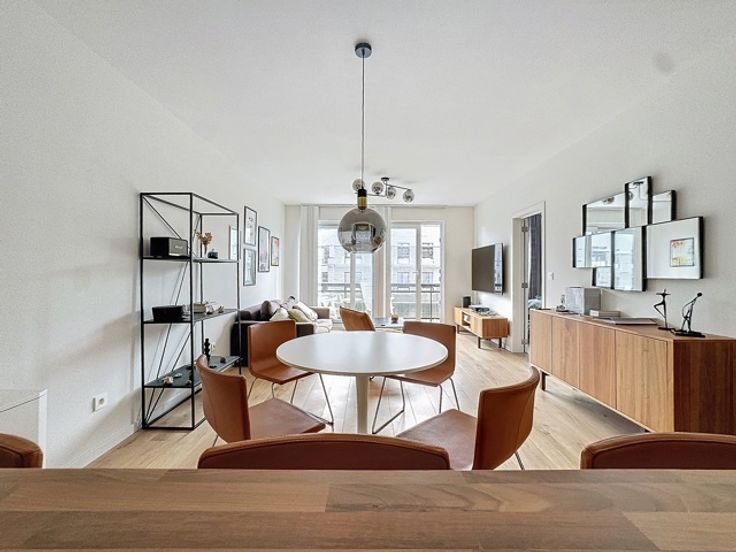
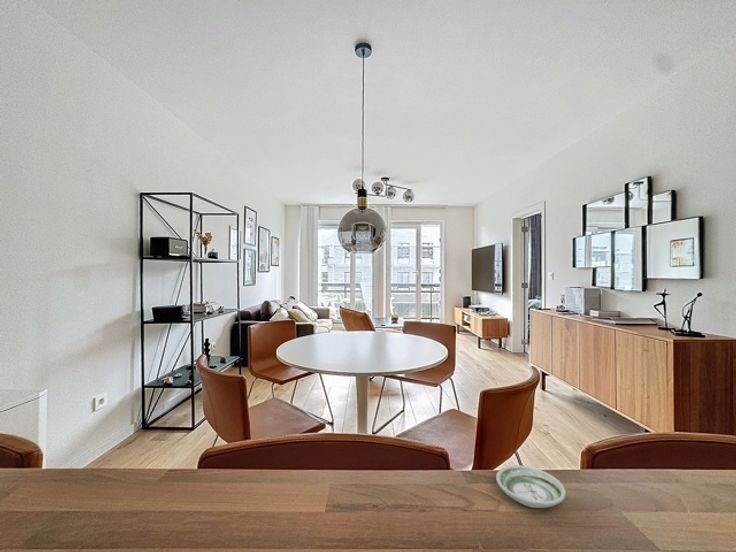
+ saucer [495,464,567,509]
